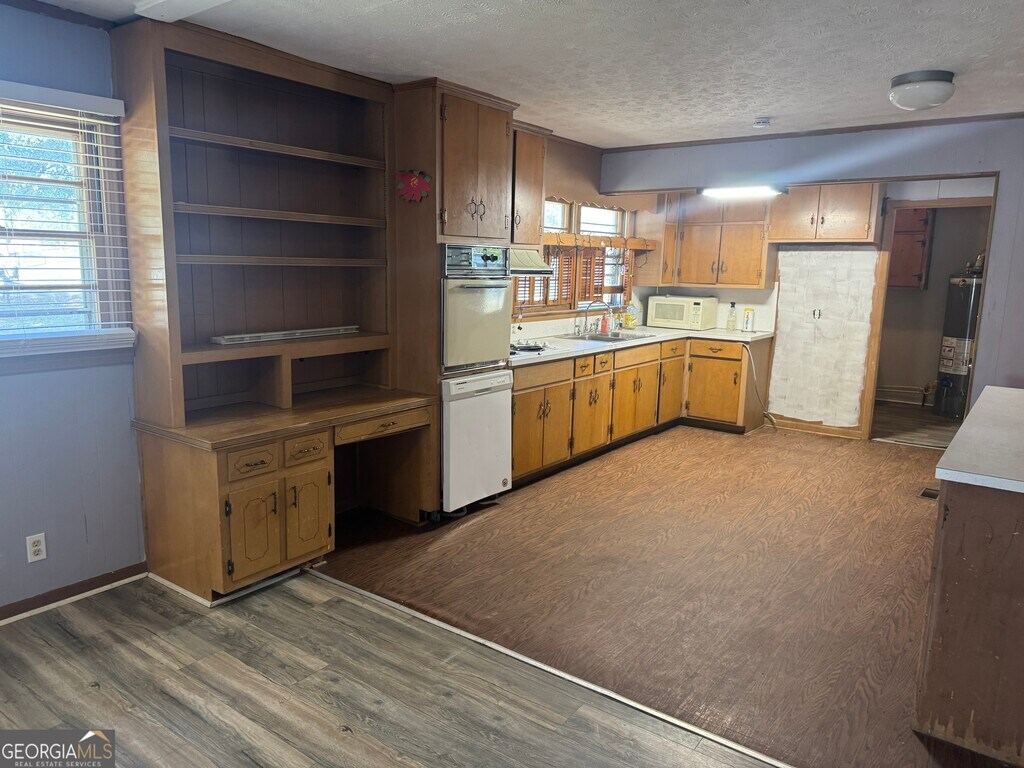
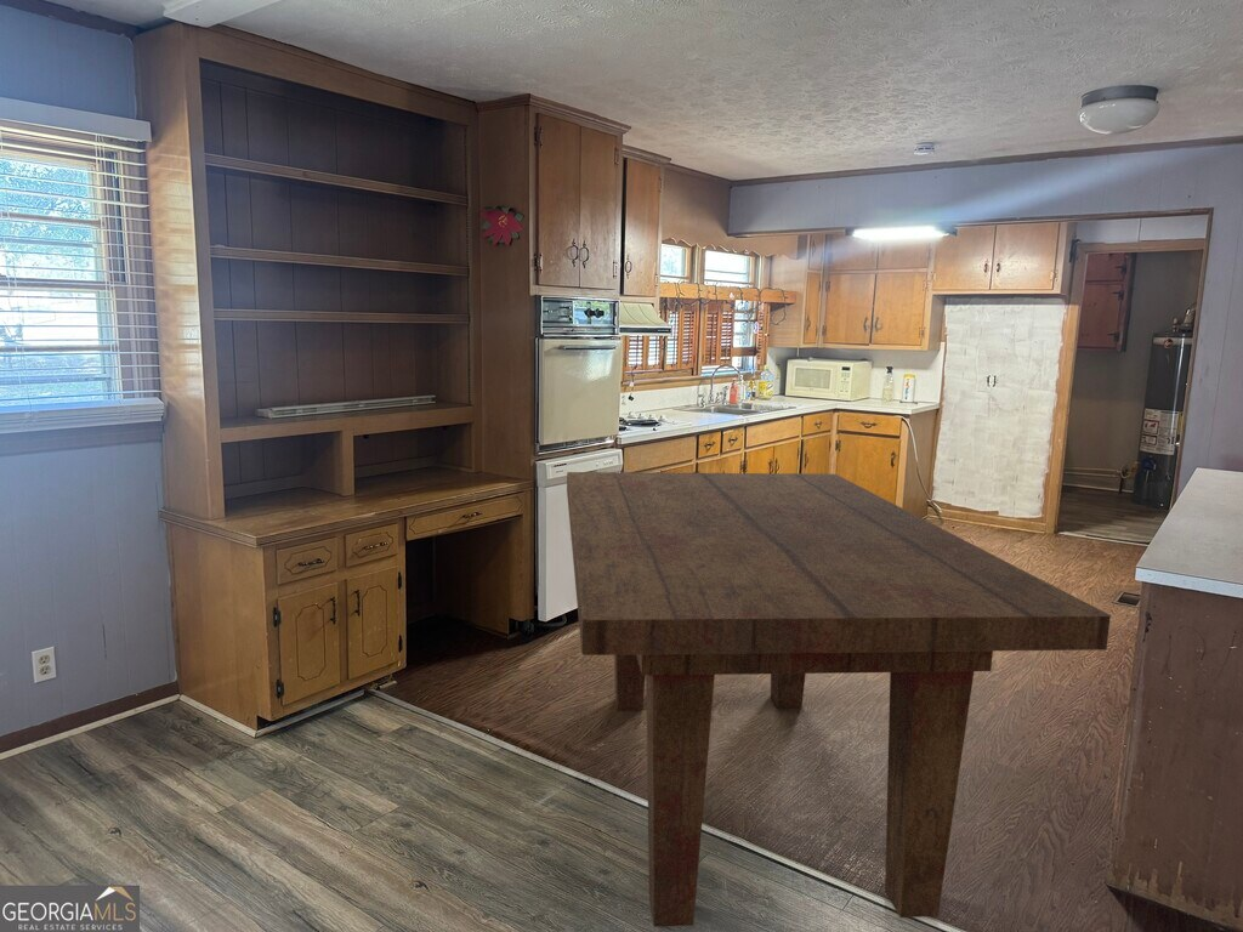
+ dining table [566,471,1112,928]
